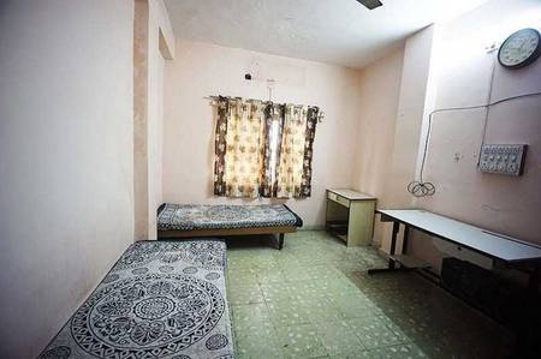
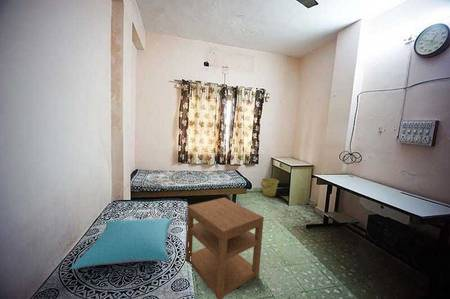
+ pillow [70,218,174,270]
+ bucket [260,177,280,198]
+ nightstand [184,197,265,299]
